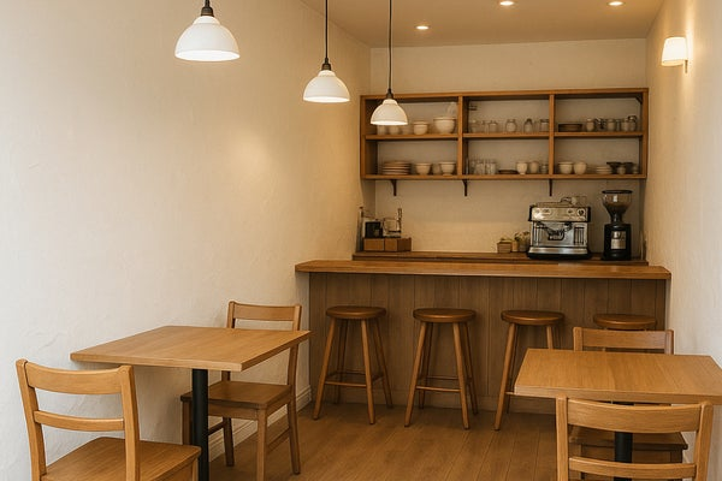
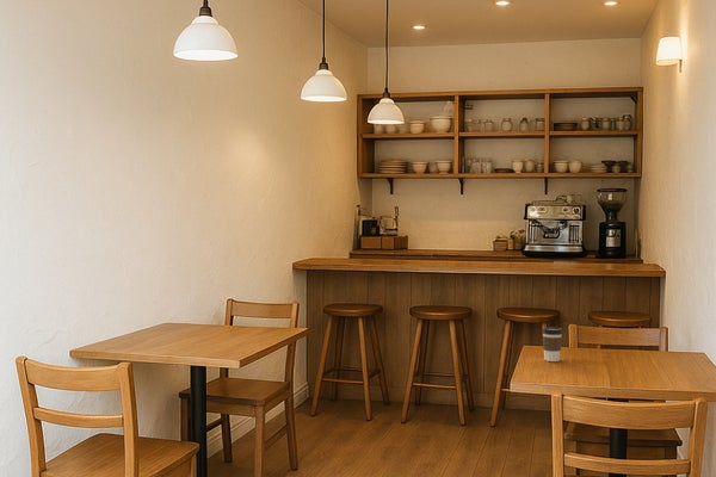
+ coffee cup [541,326,563,363]
